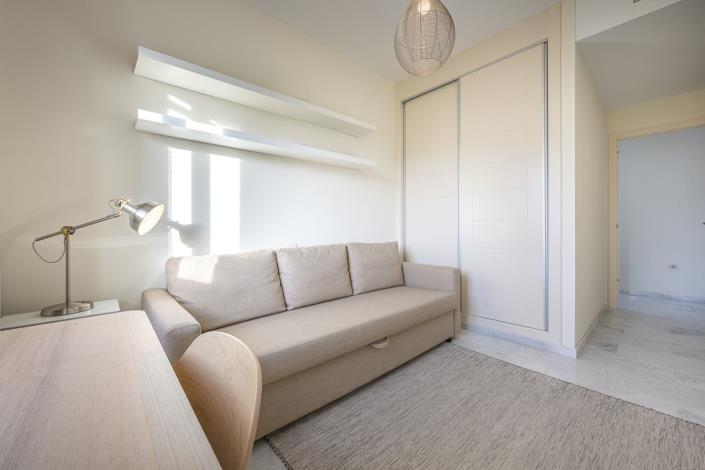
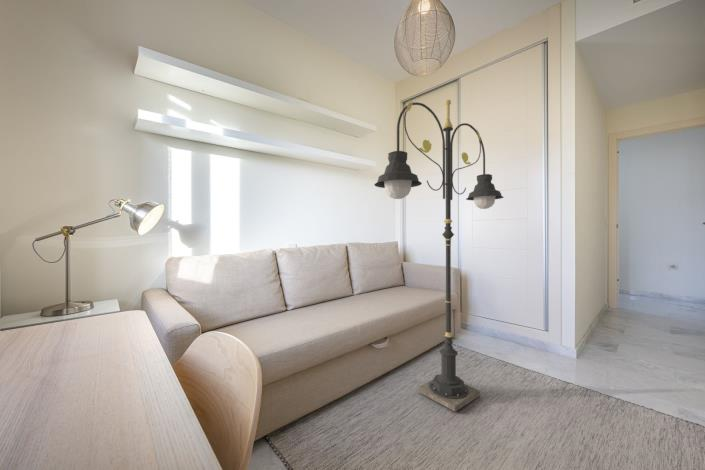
+ floor lamp [373,99,505,413]
